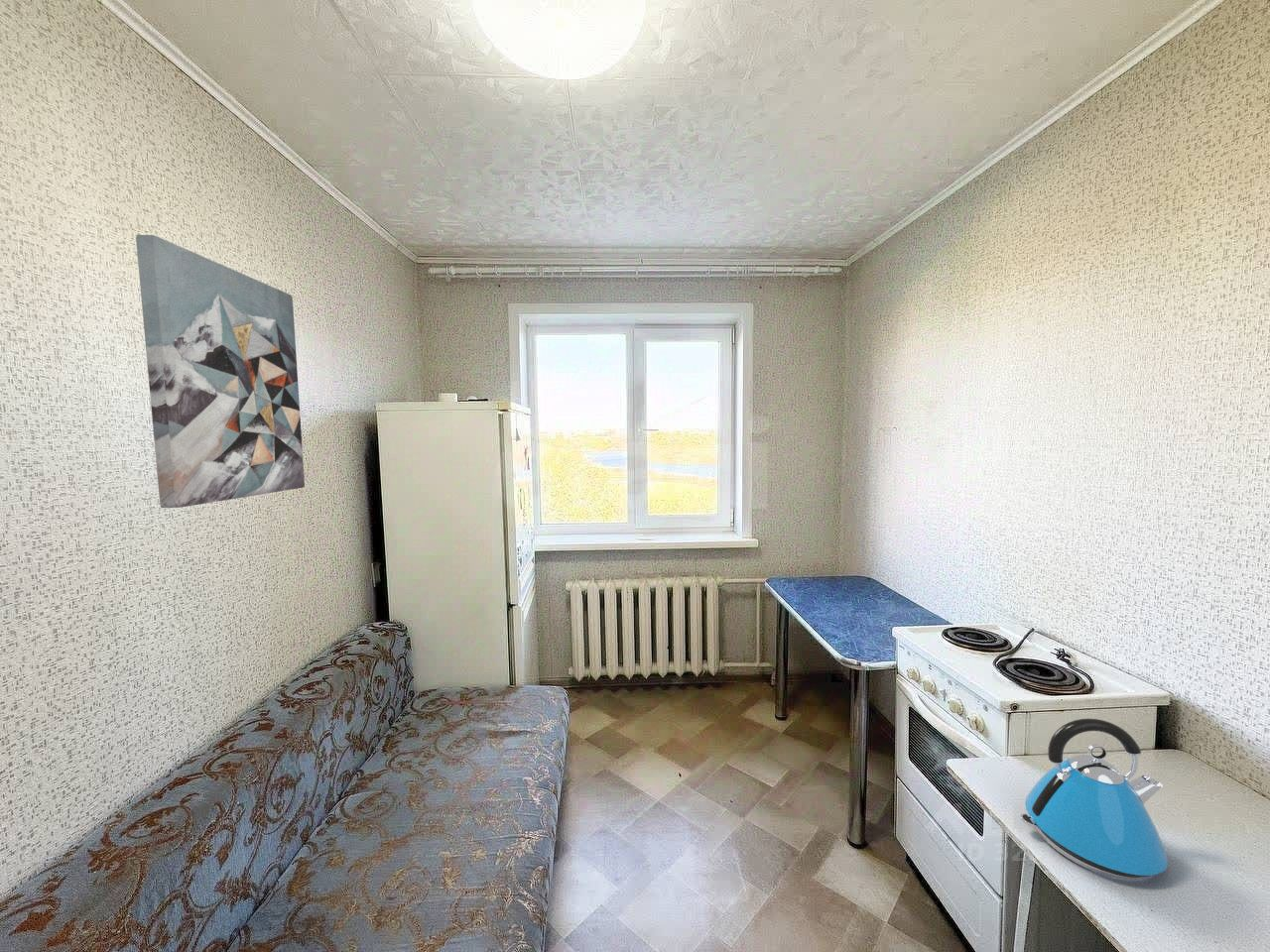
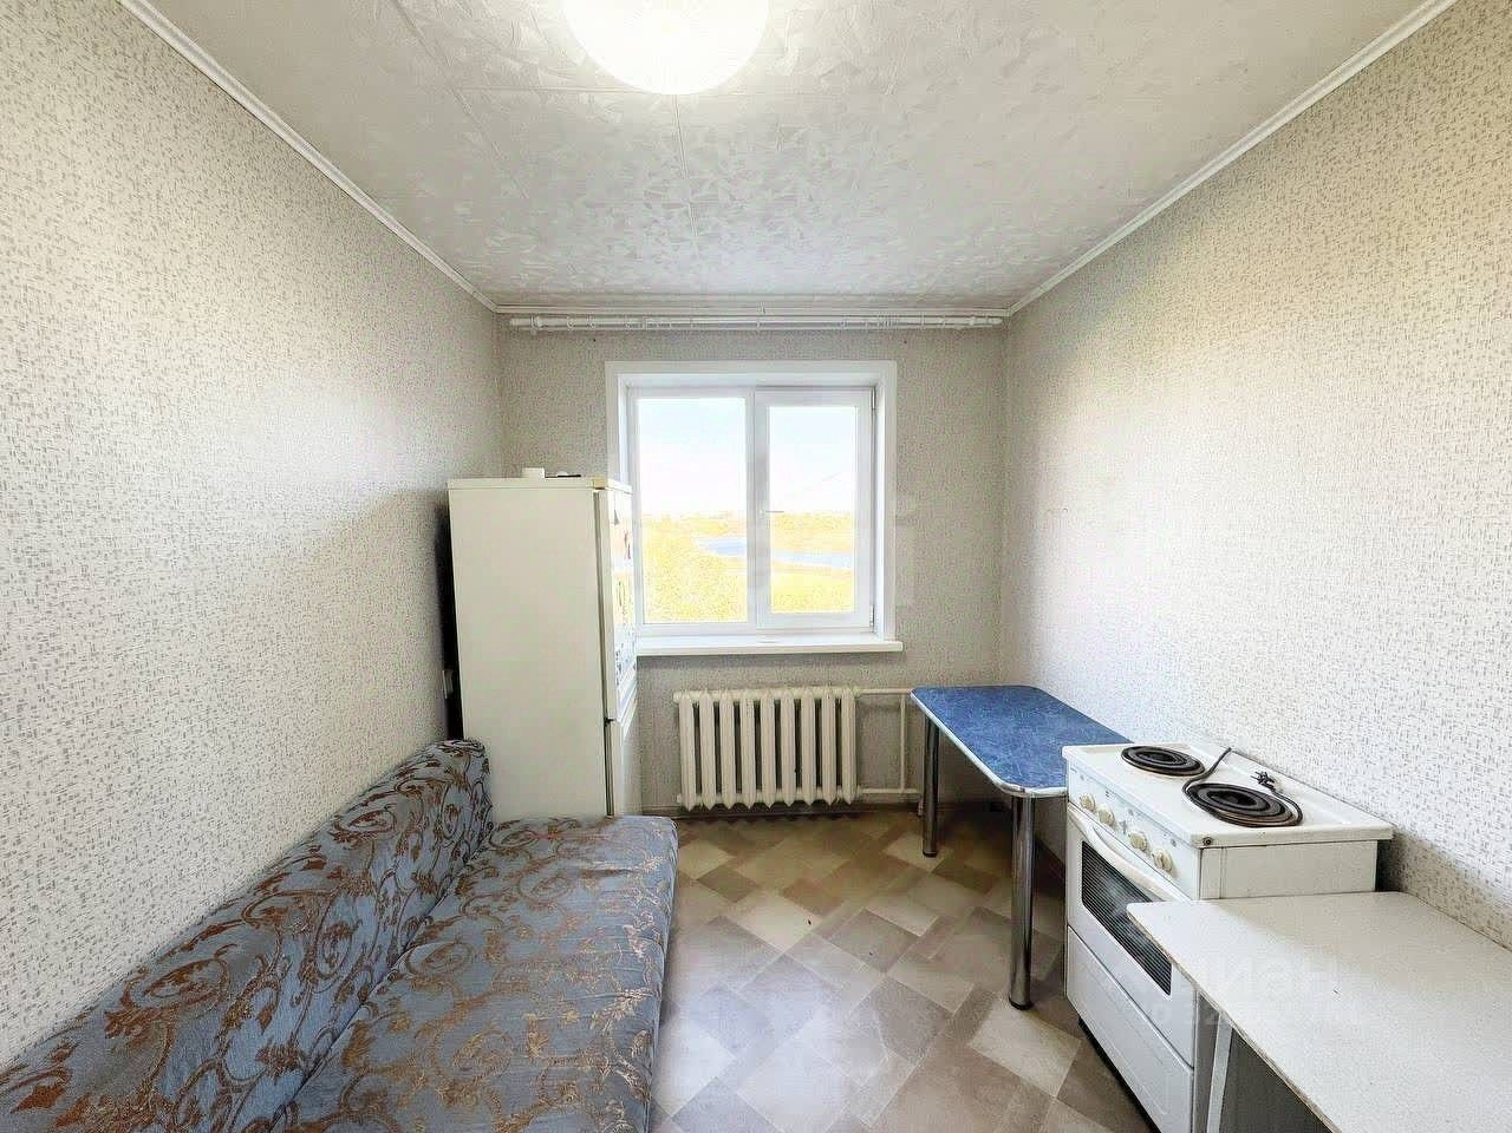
- kettle [1020,718,1169,882]
- wall art [135,234,306,509]
